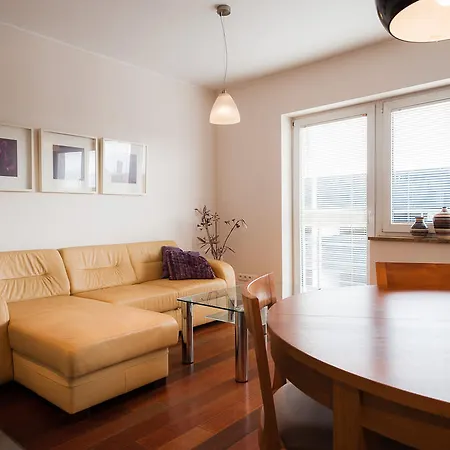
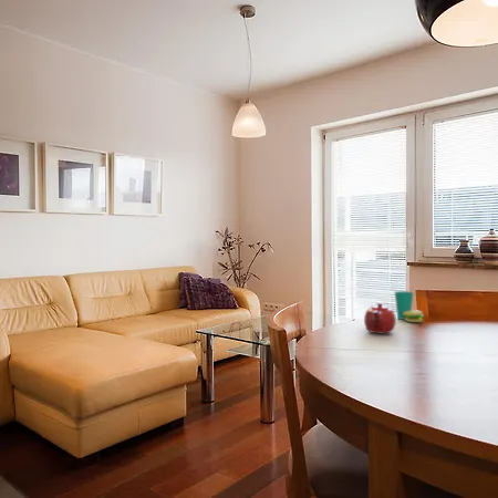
+ teapot [363,301,397,334]
+ cup [394,290,425,323]
